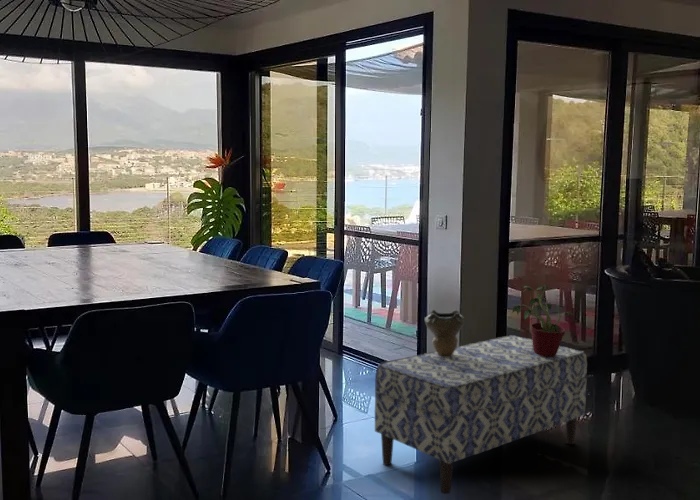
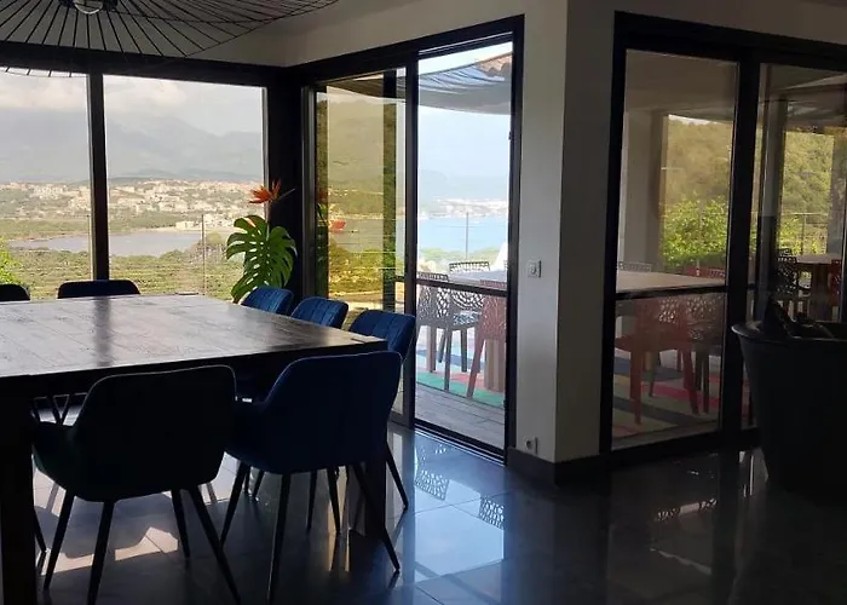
- decorative bowl [424,309,466,356]
- potted plant [511,284,575,357]
- bench [374,334,588,495]
